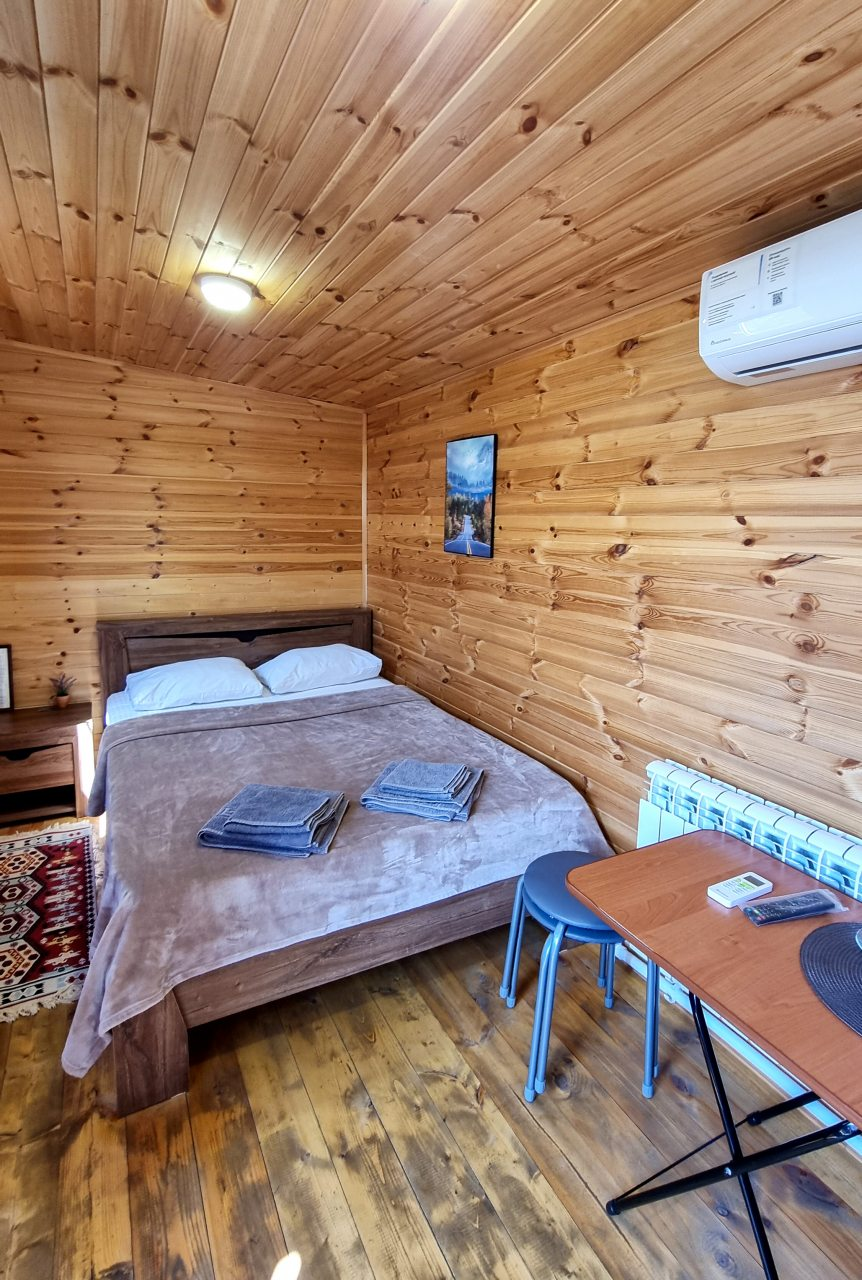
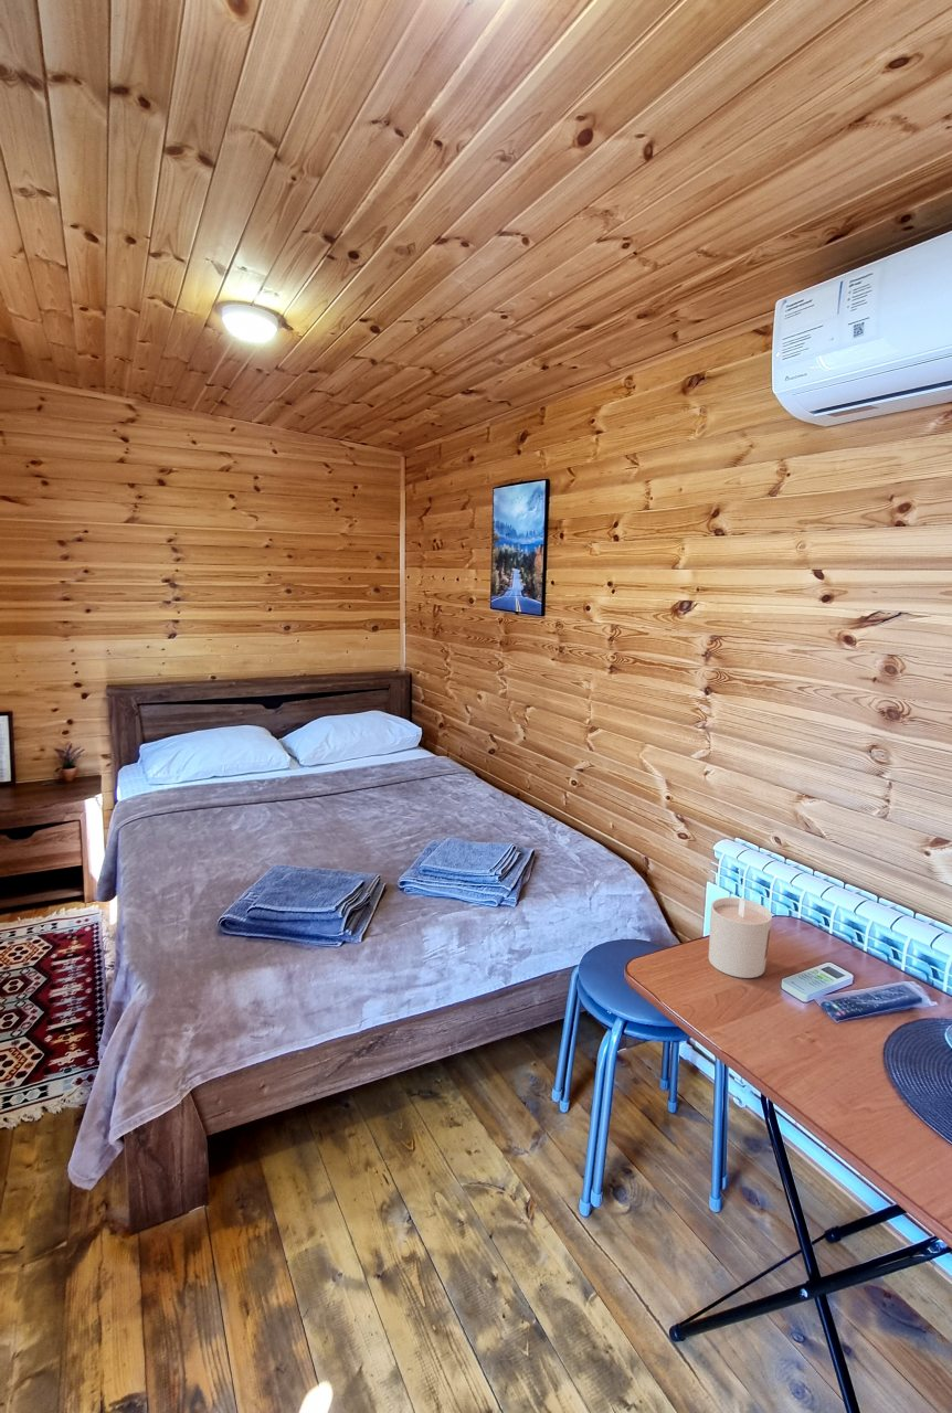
+ candle [708,896,773,979]
